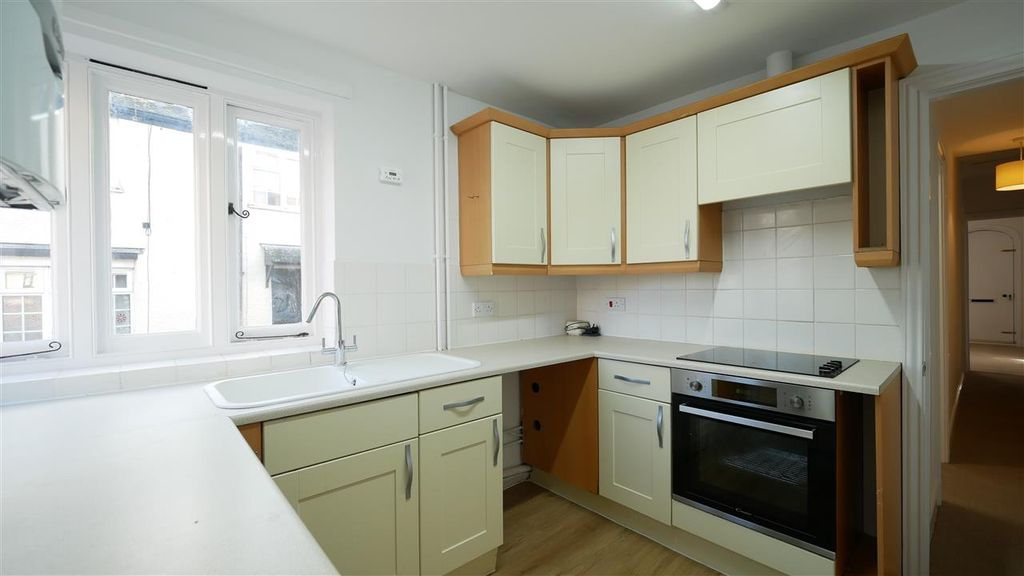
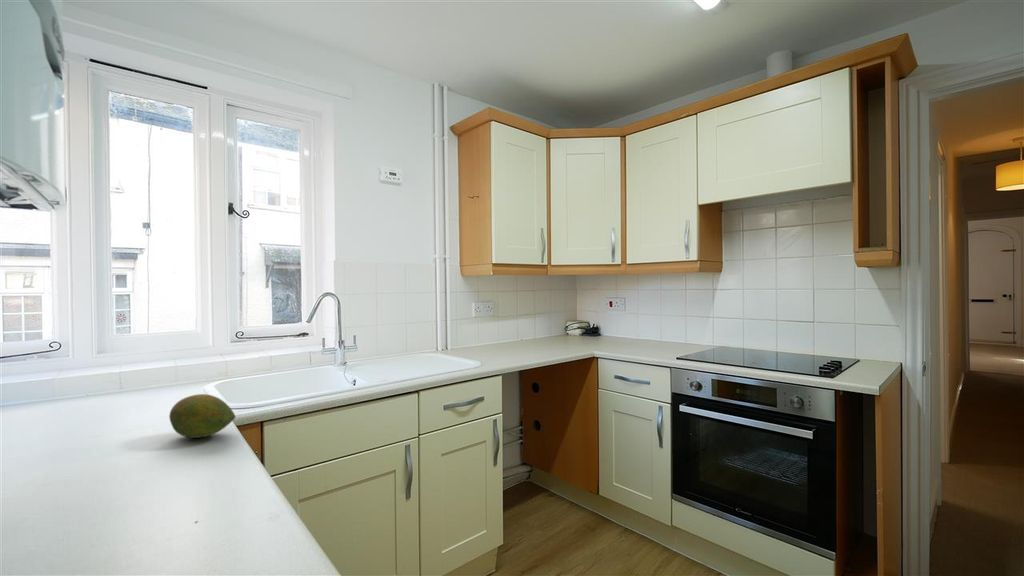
+ fruit [168,393,236,439]
